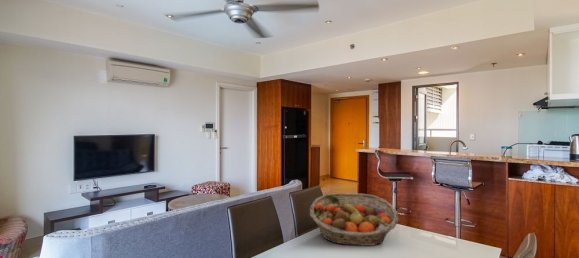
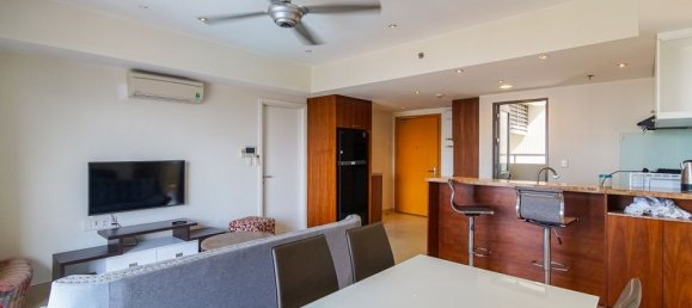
- fruit basket [309,192,399,247]
